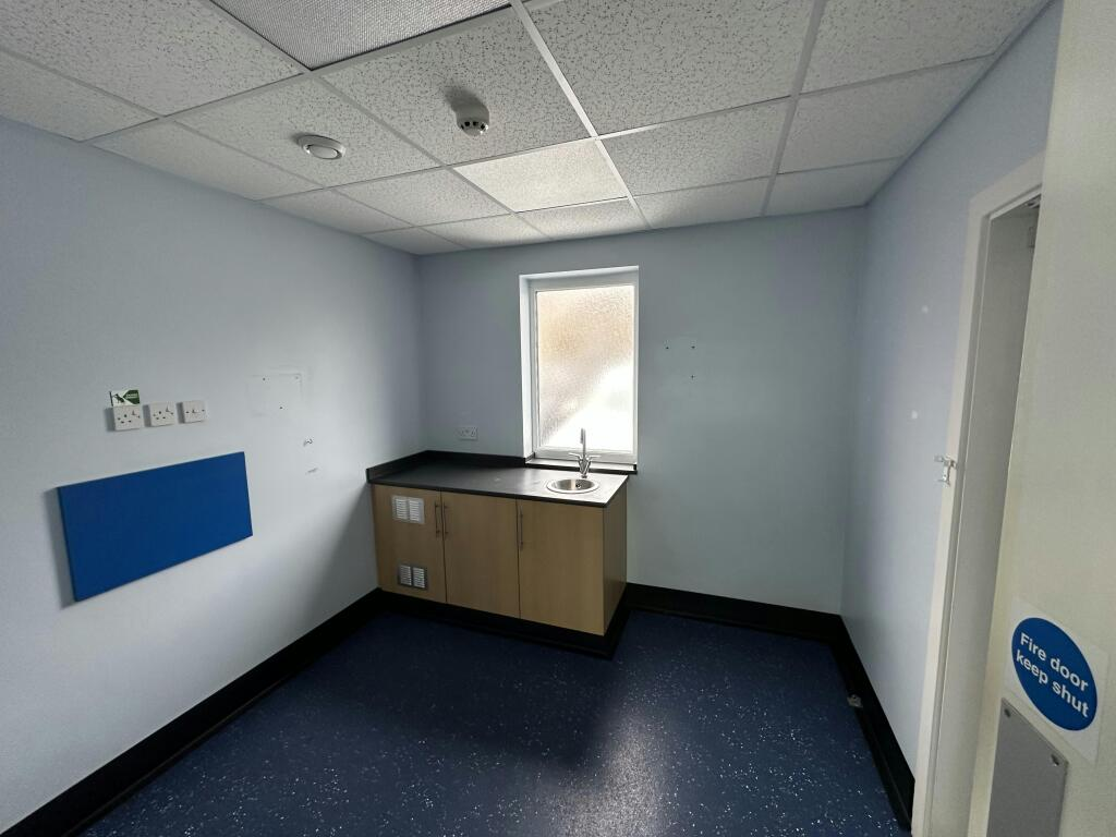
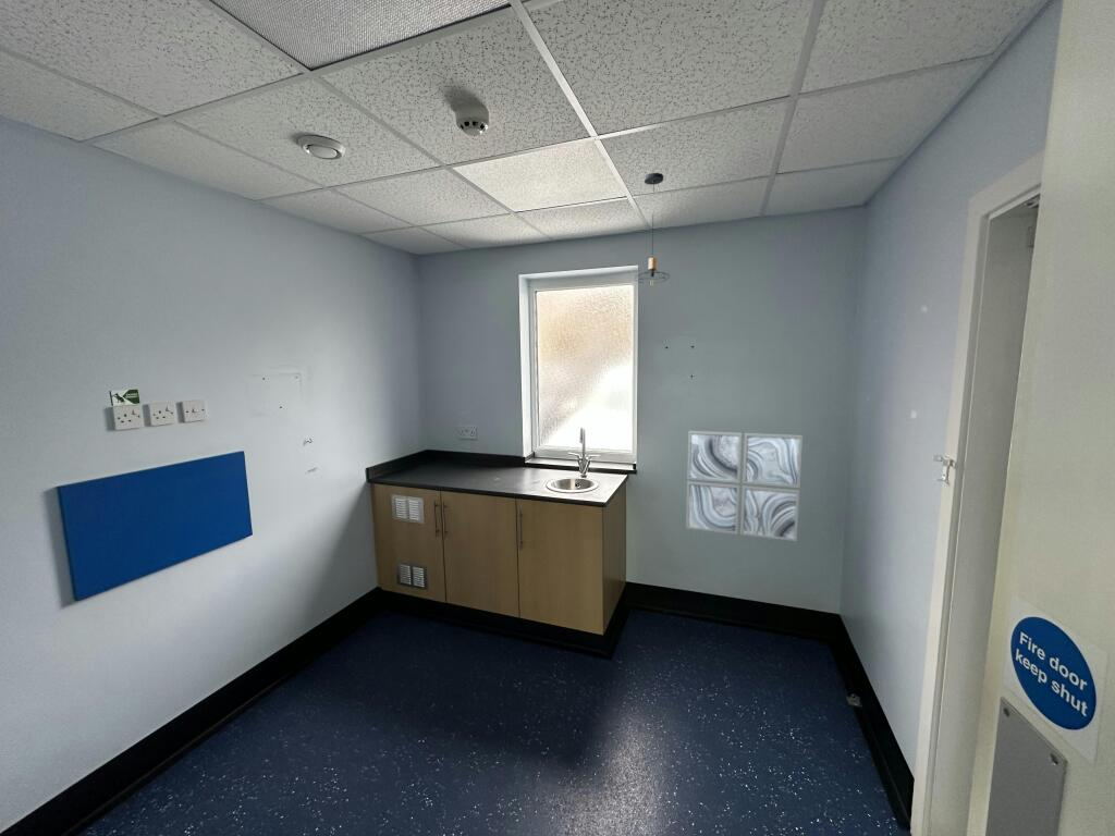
+ pendant light [634,172,671,285]
+ wall art [685,430,804,542]
